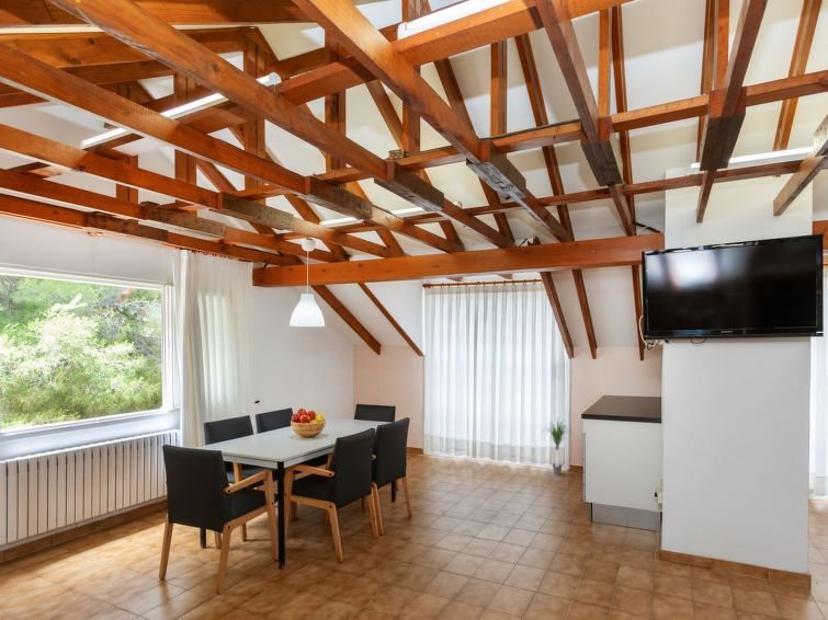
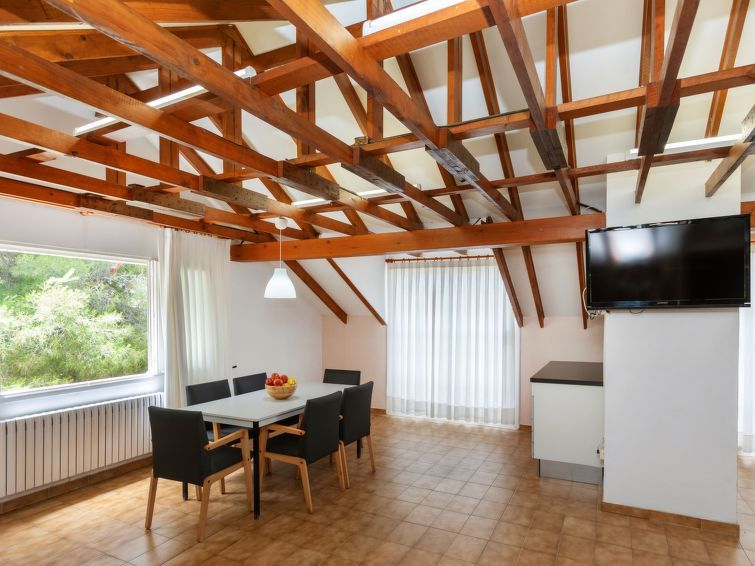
- potted plant [536,417,578,477]
